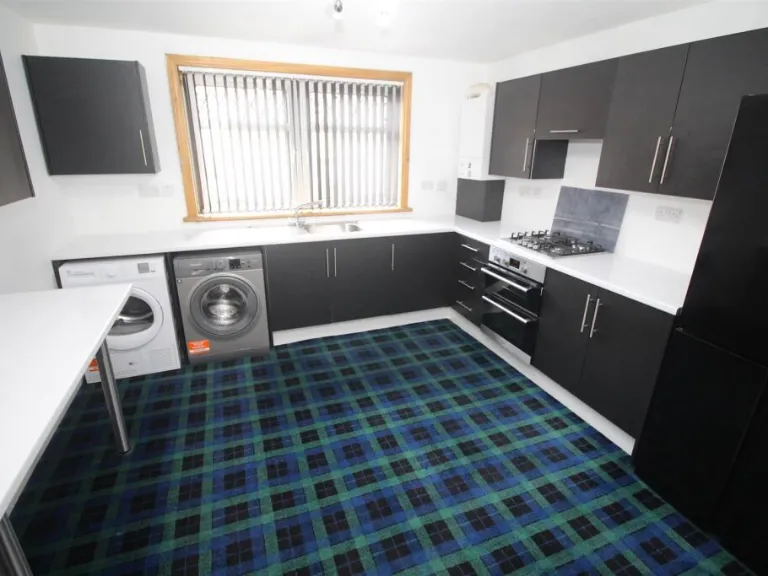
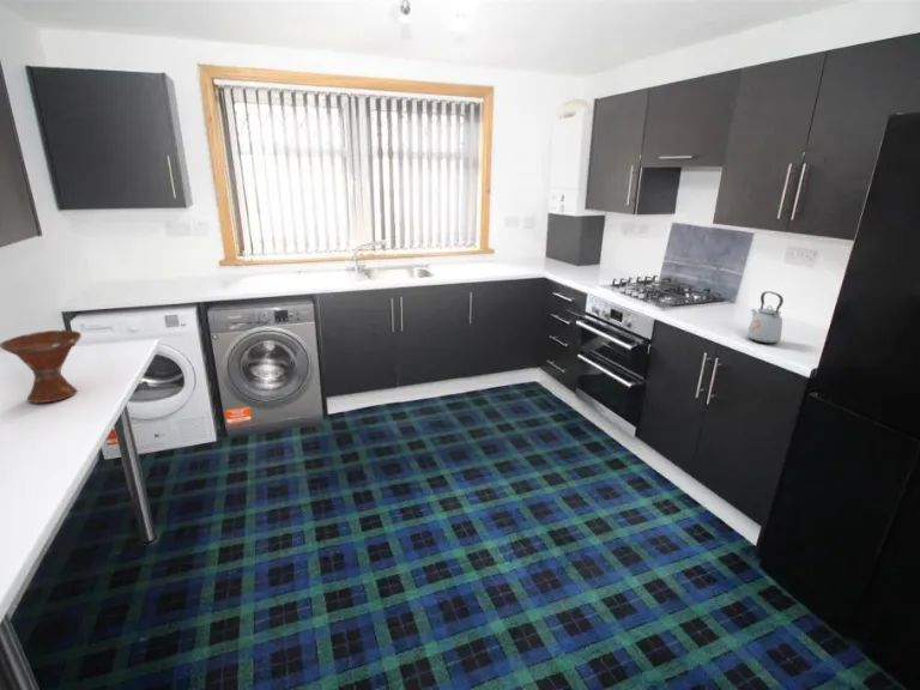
+ bowl [0,329,83,404]
+ kettle [745,290,785,345]
